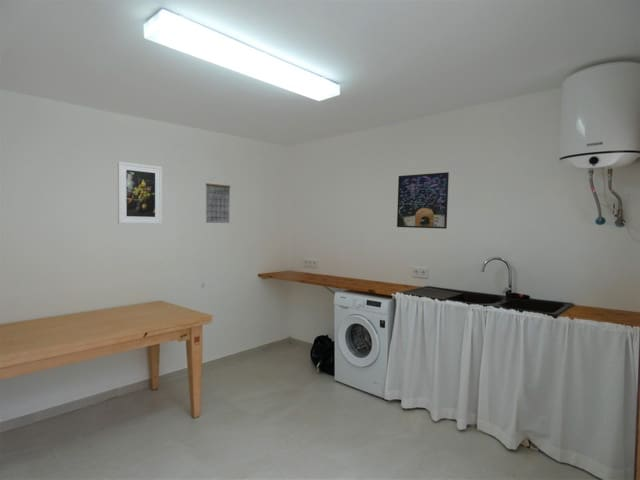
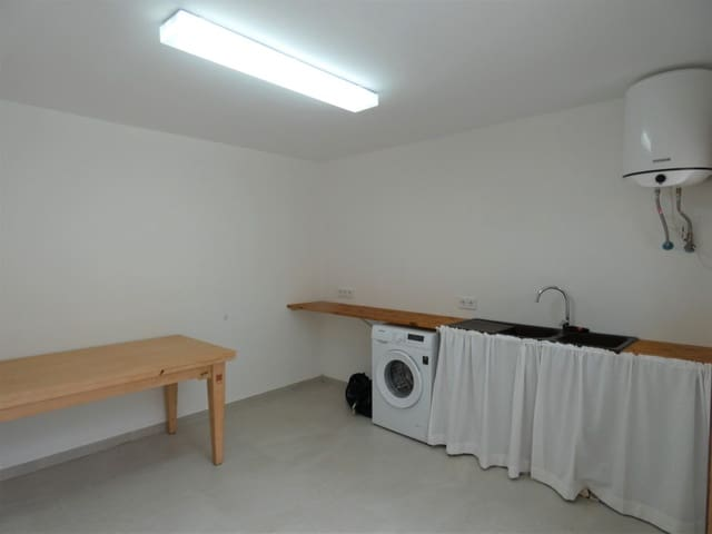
- calendar [205,177,231,224]
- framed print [396,171,450,230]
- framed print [117,161,163,225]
